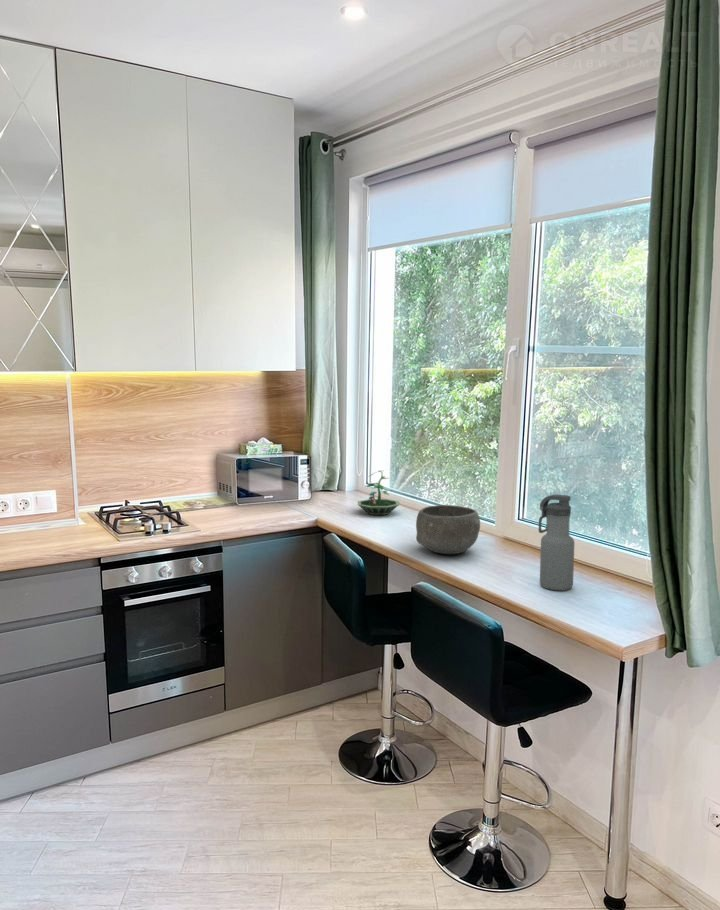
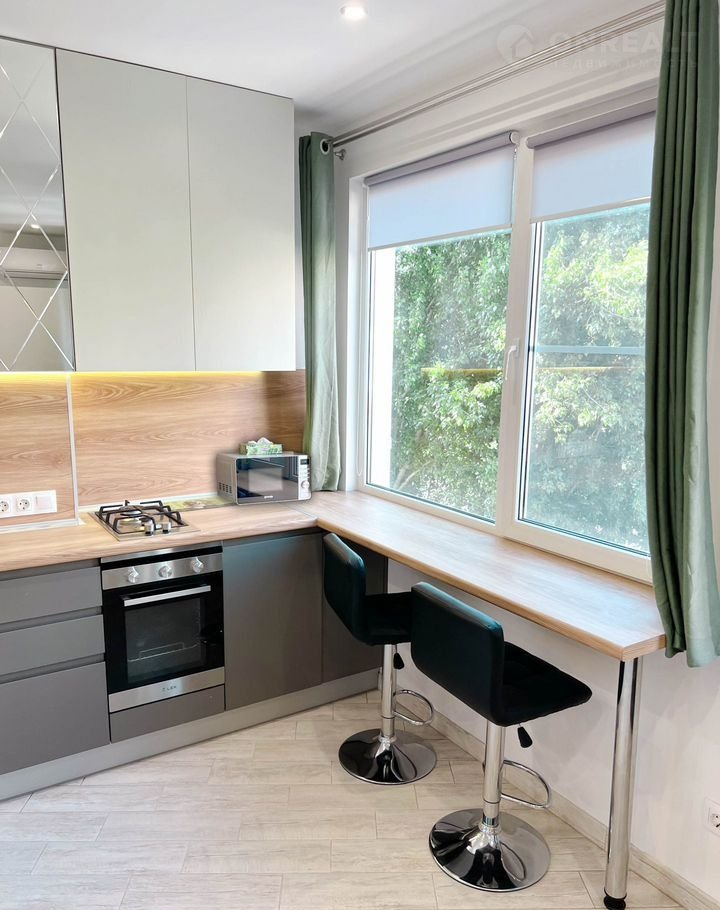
- bowl [415,504,481,555]
- terrarium [356,470,401,516]
- water bottle [538,493,575,591]
